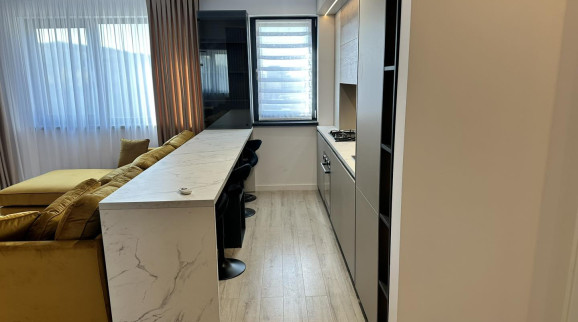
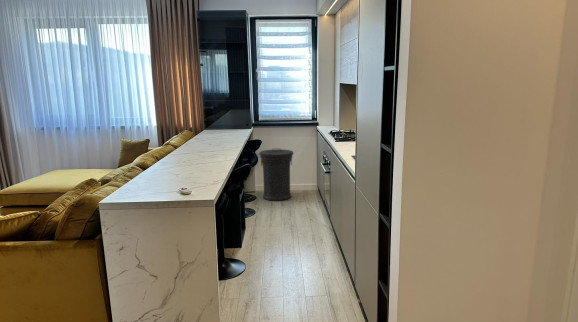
+ trash can [258,147,295,202]
